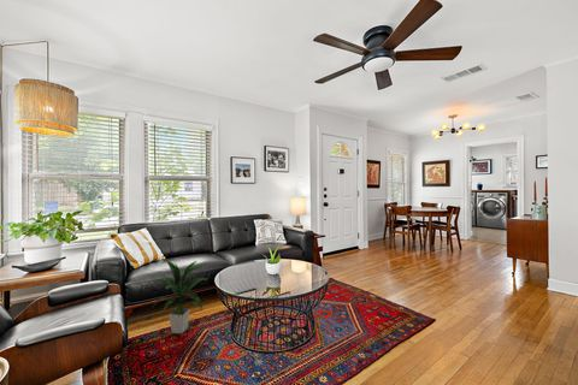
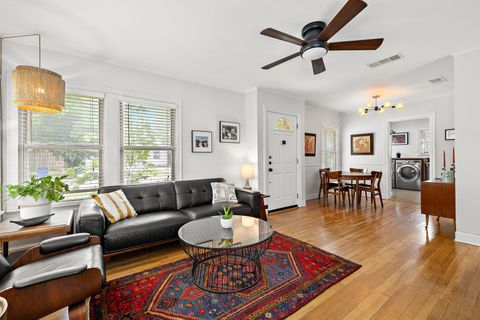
- indoor plant [148,259,206,334]
